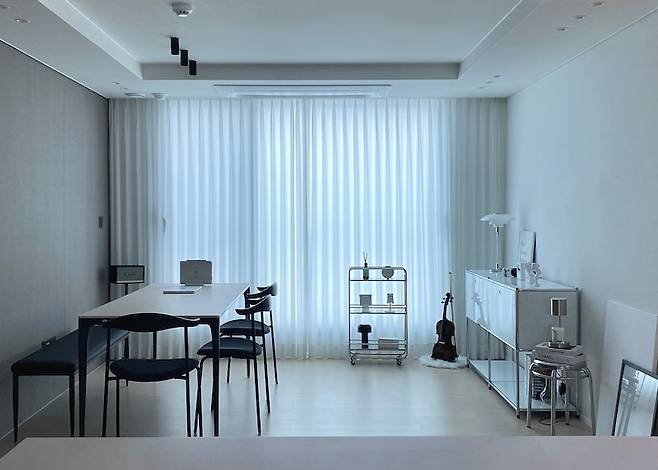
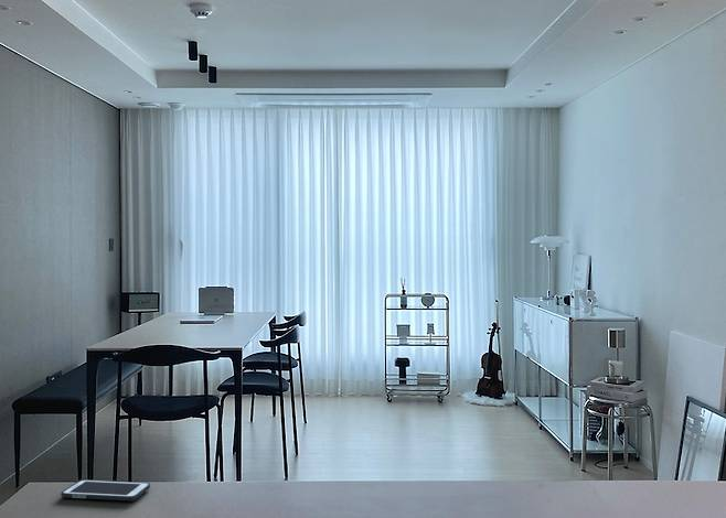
+ cell phone [61,478,151,501]
